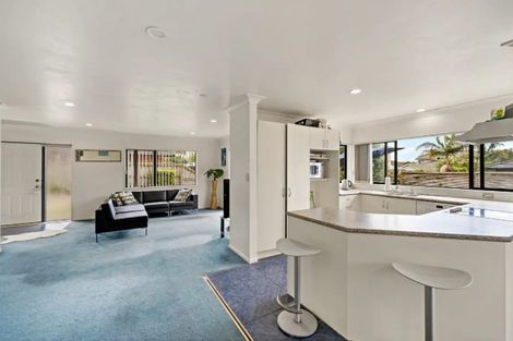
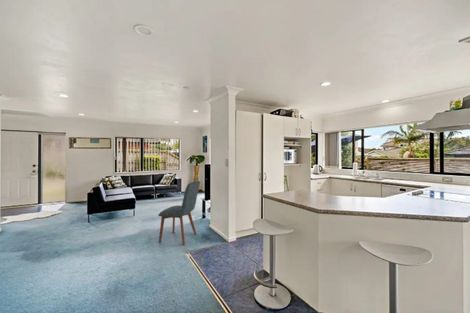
+ chair [158,180,201,246]
